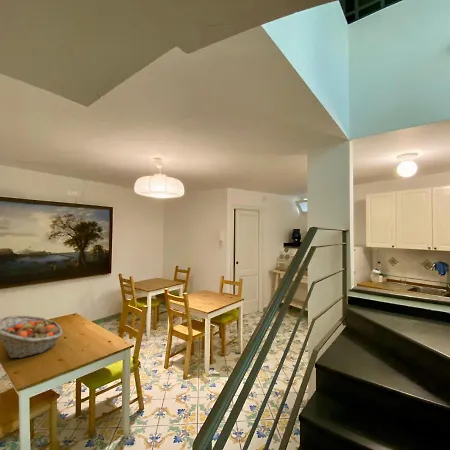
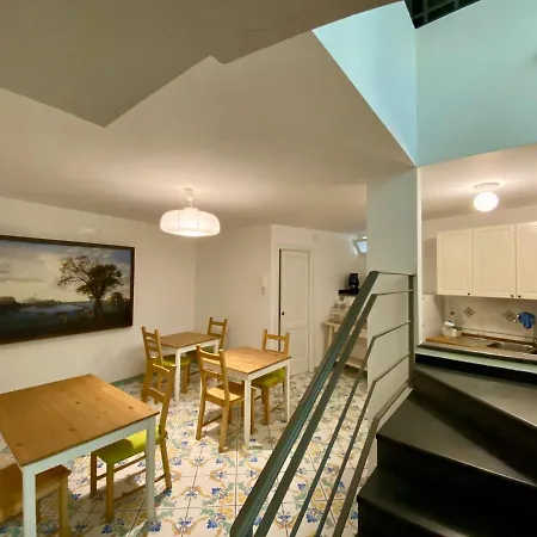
- fruit basket [0,314,64,359]
